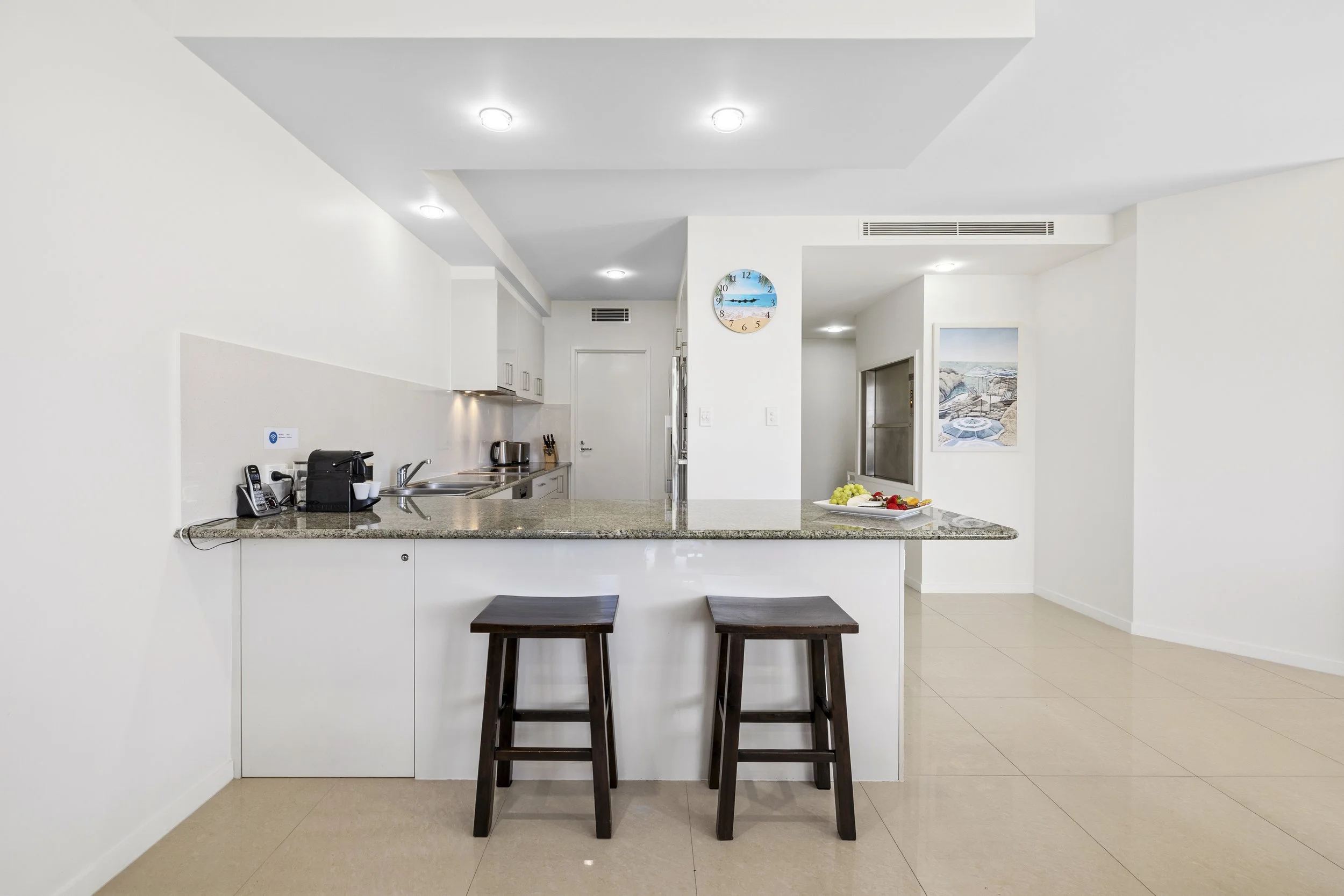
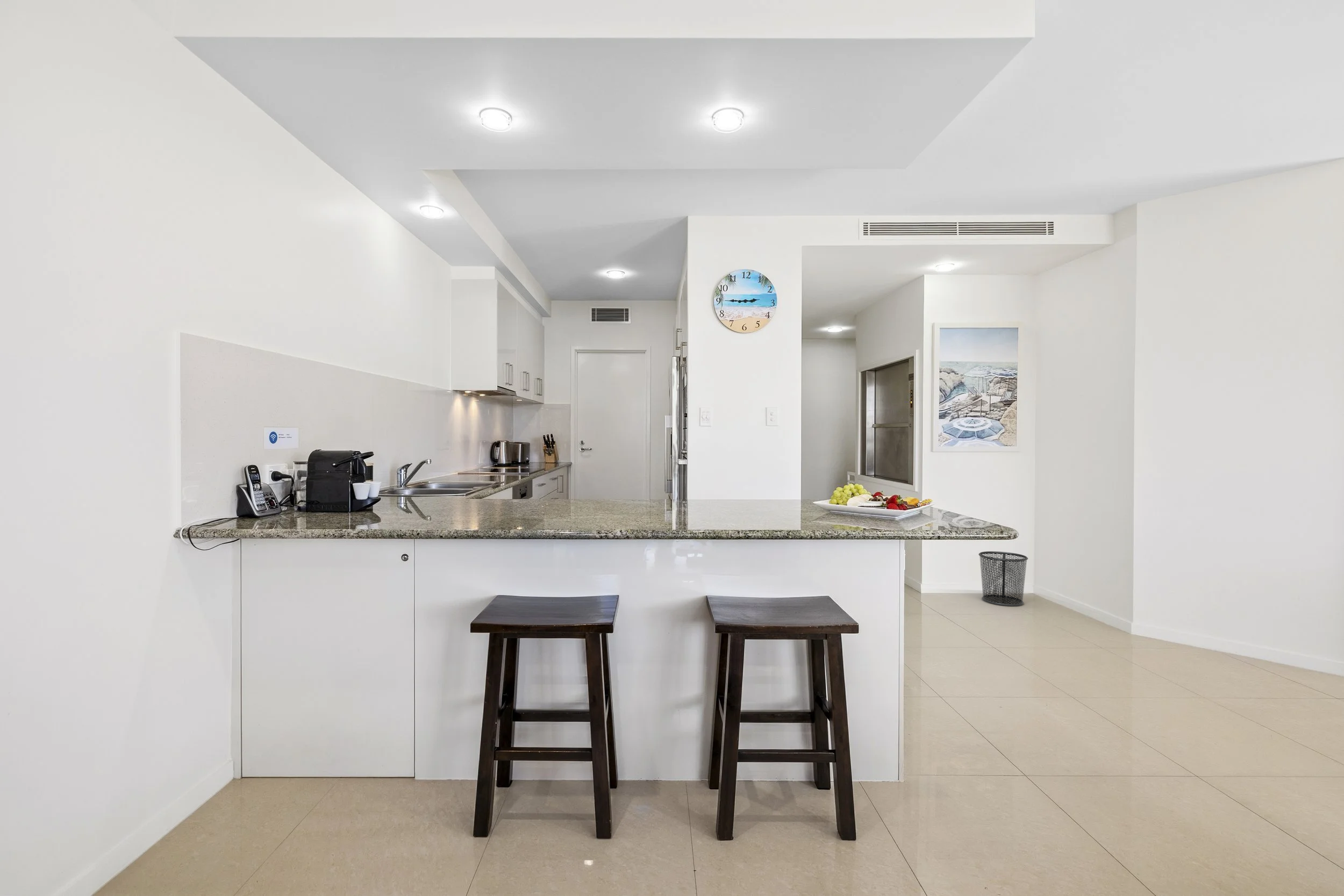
+ waste bin [978,551,1028,607]
